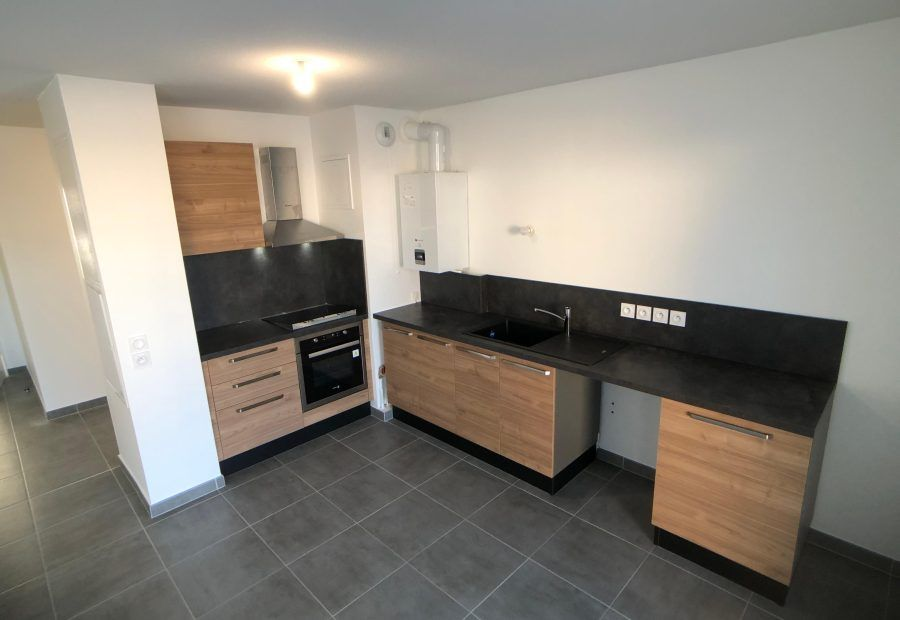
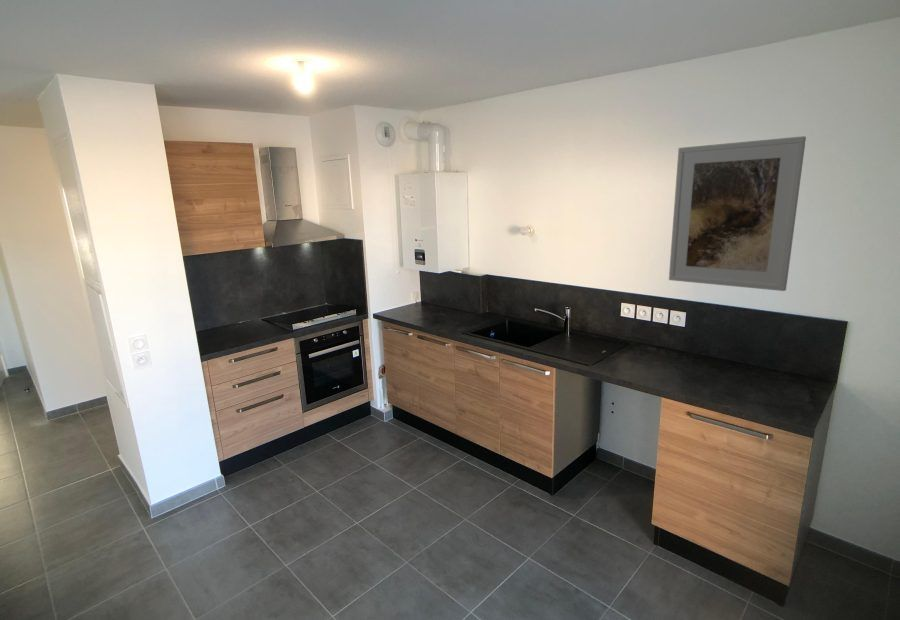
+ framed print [668,135,807,292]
